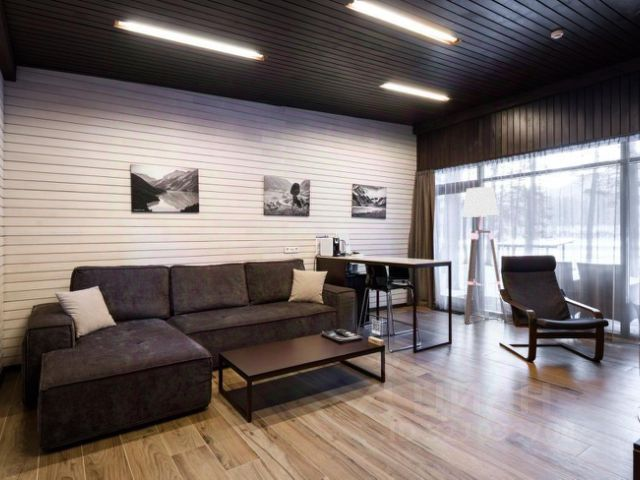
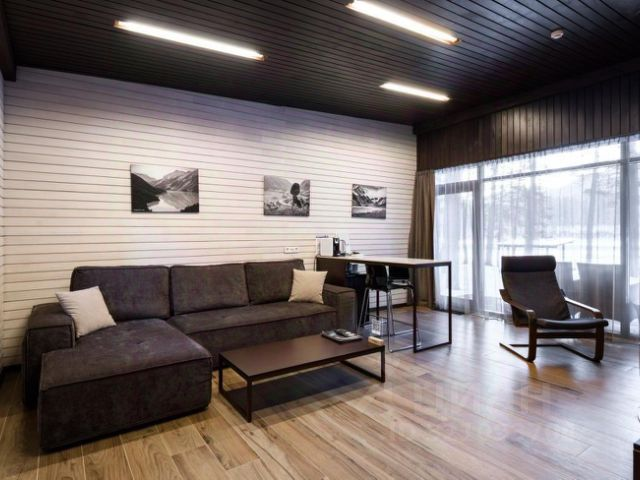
- floor lamp [461,186,507,325]
